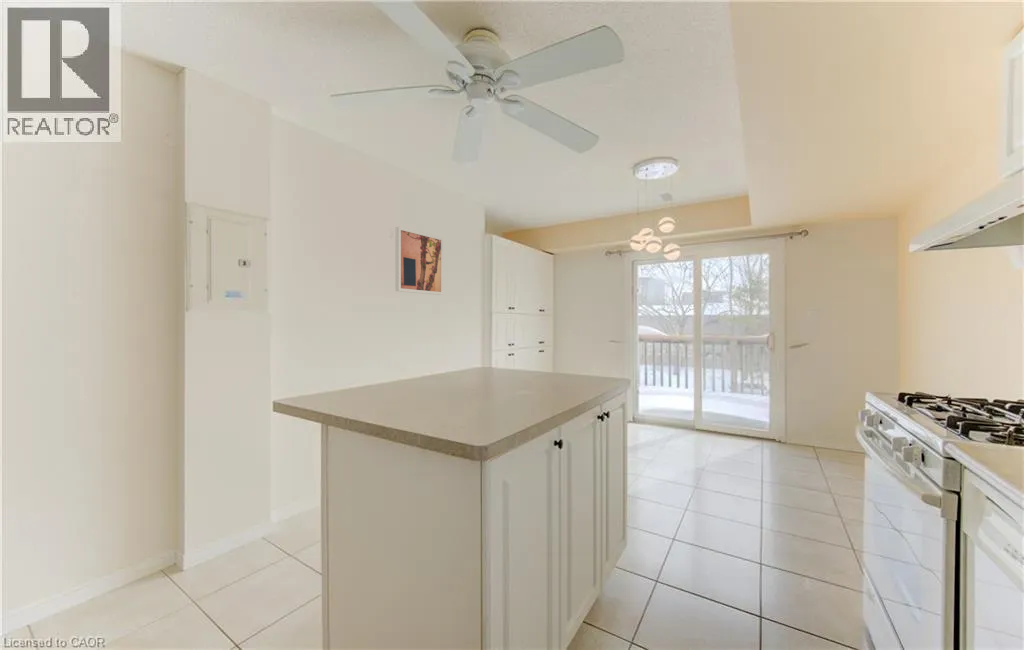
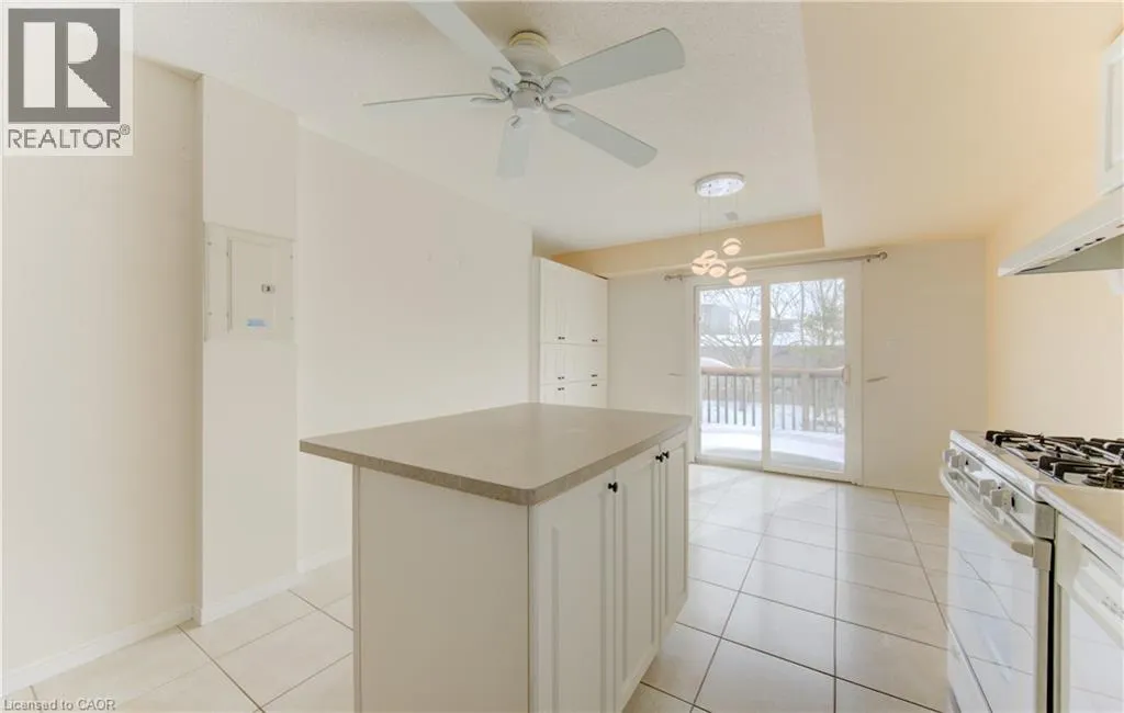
- wall art [394,226,444,296]
